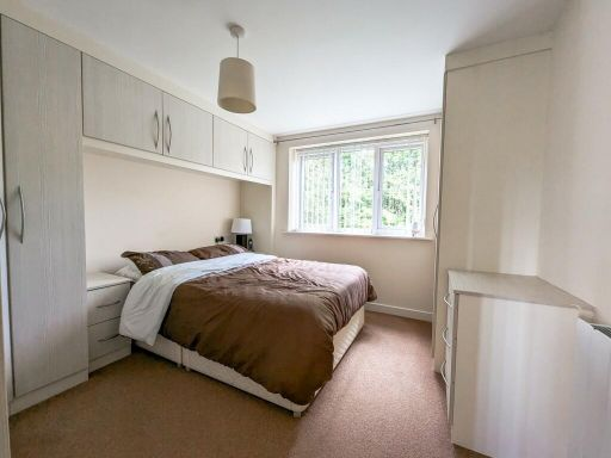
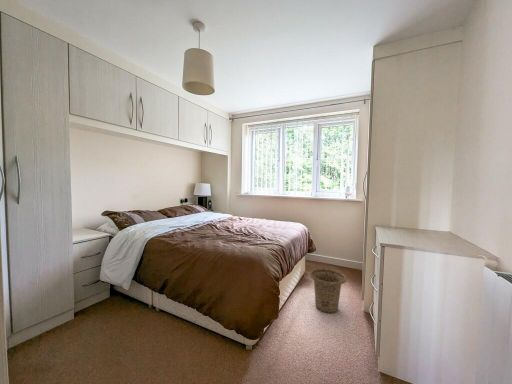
+ basket [309,267,347,314]
